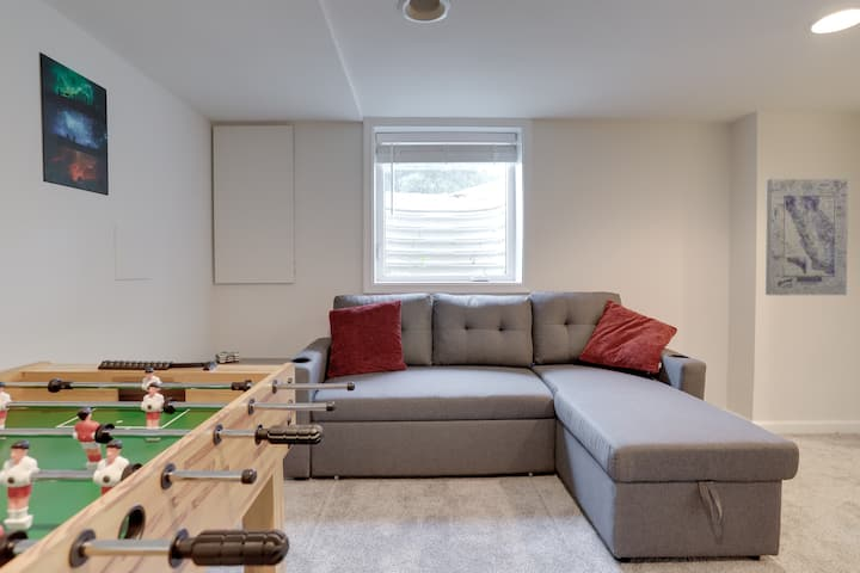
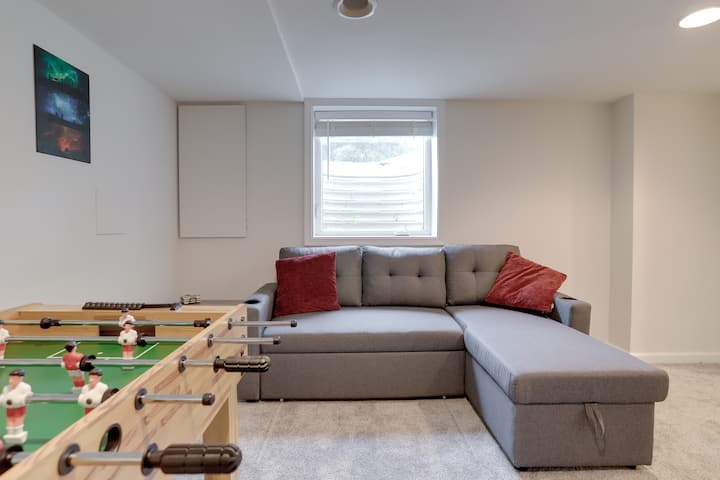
- wall art [764,178,849,296]
